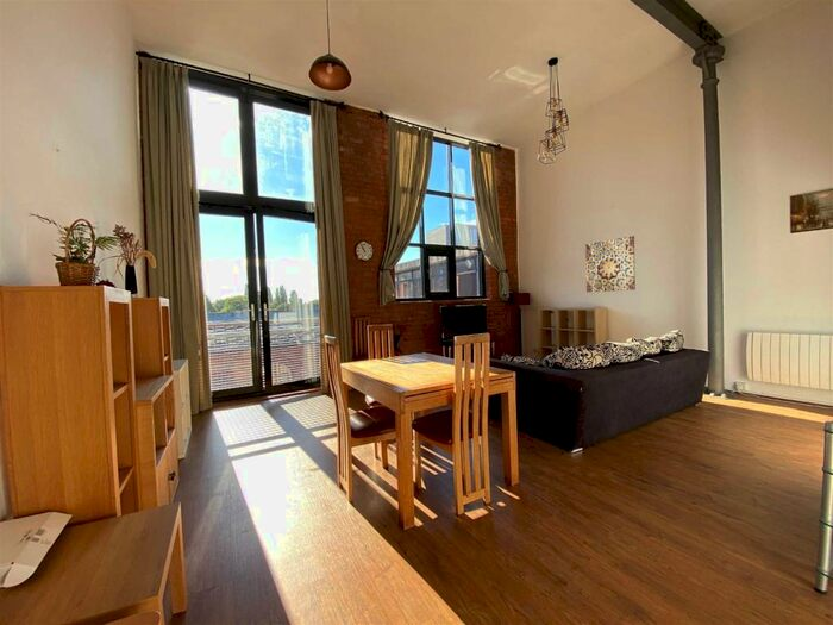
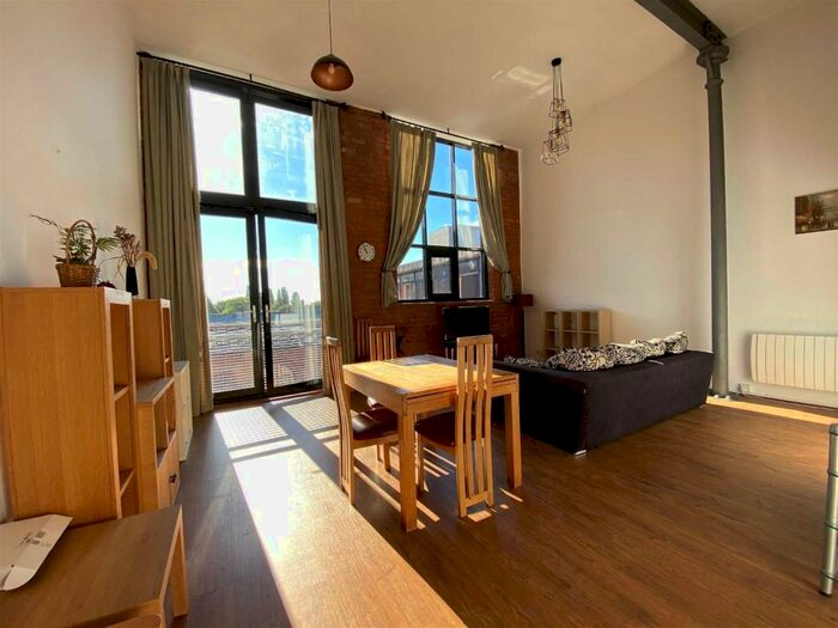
- wall art [584,235,637,293]
